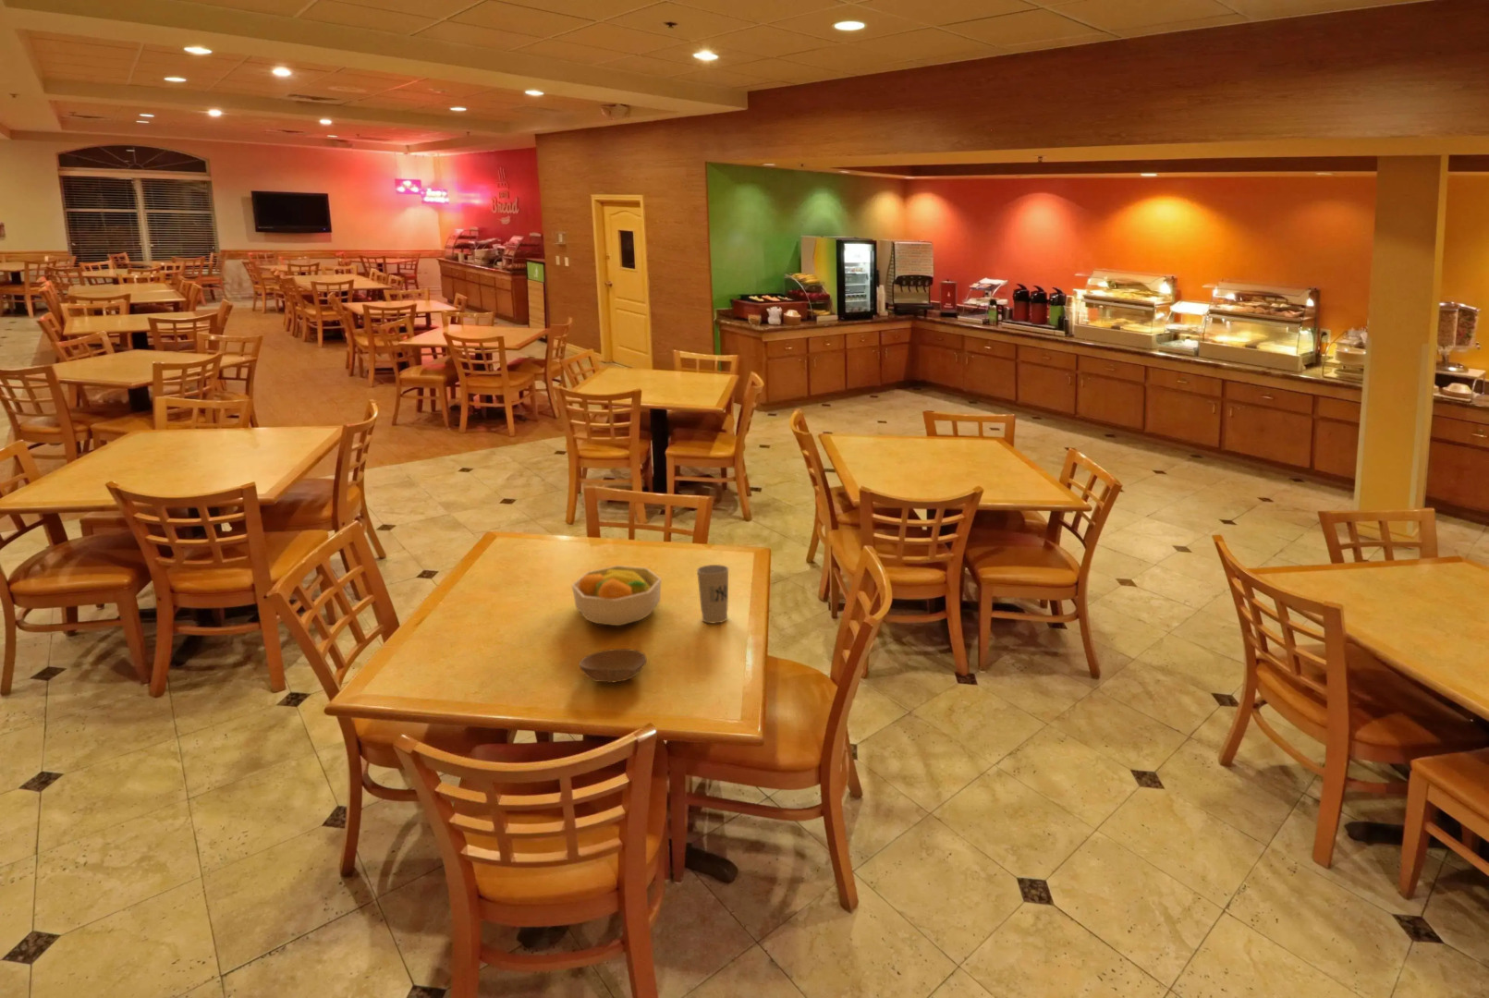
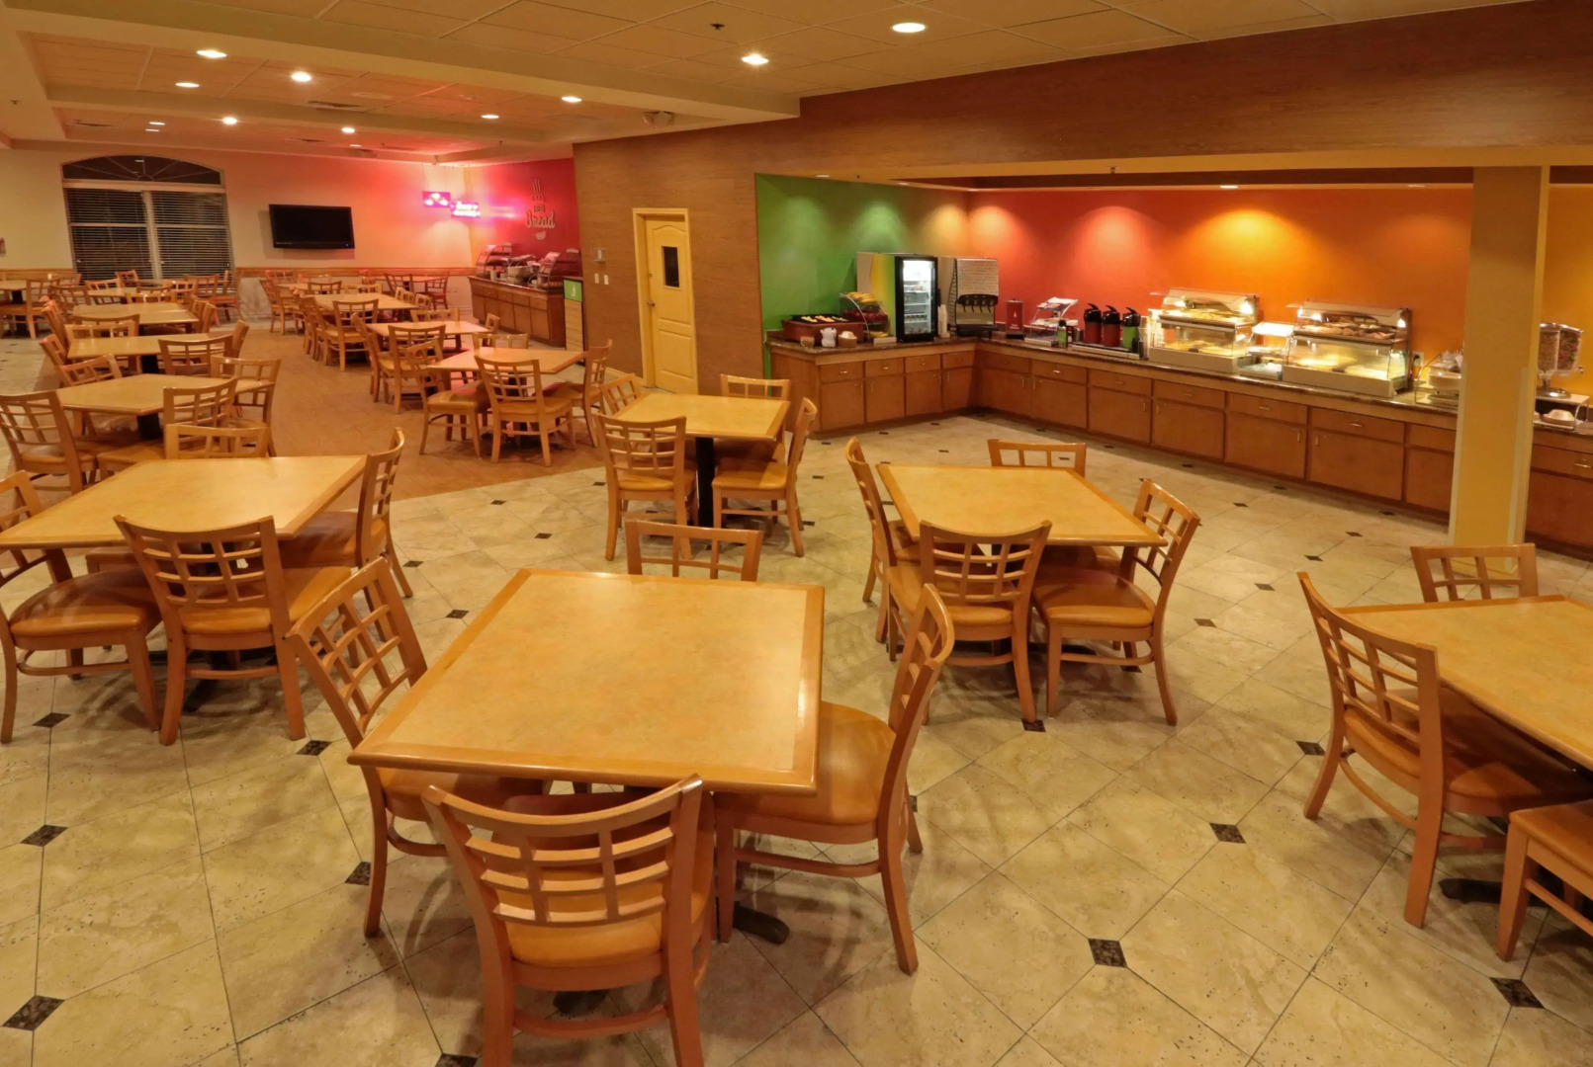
- cup [696,564,729,624]
- fruit bowl [570,565,663,626]
- bowl [579,648,648,683]
